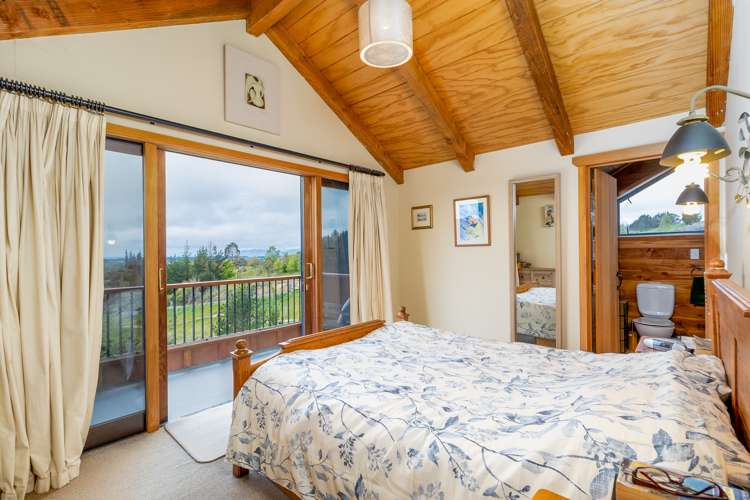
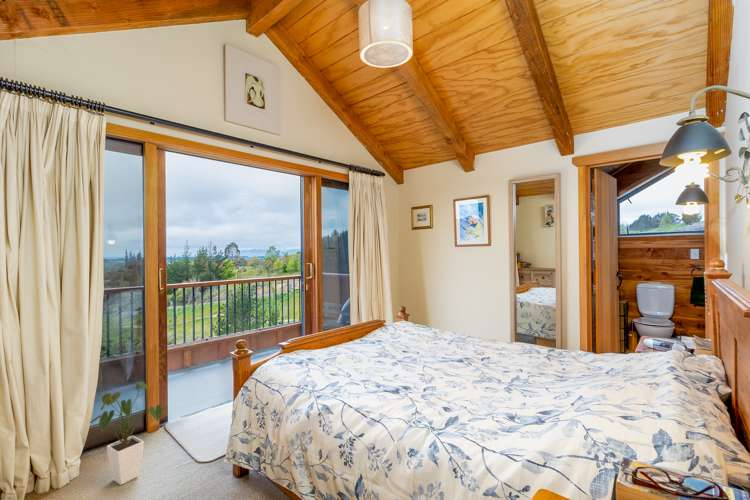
+ house plant [89,380,163,486]
